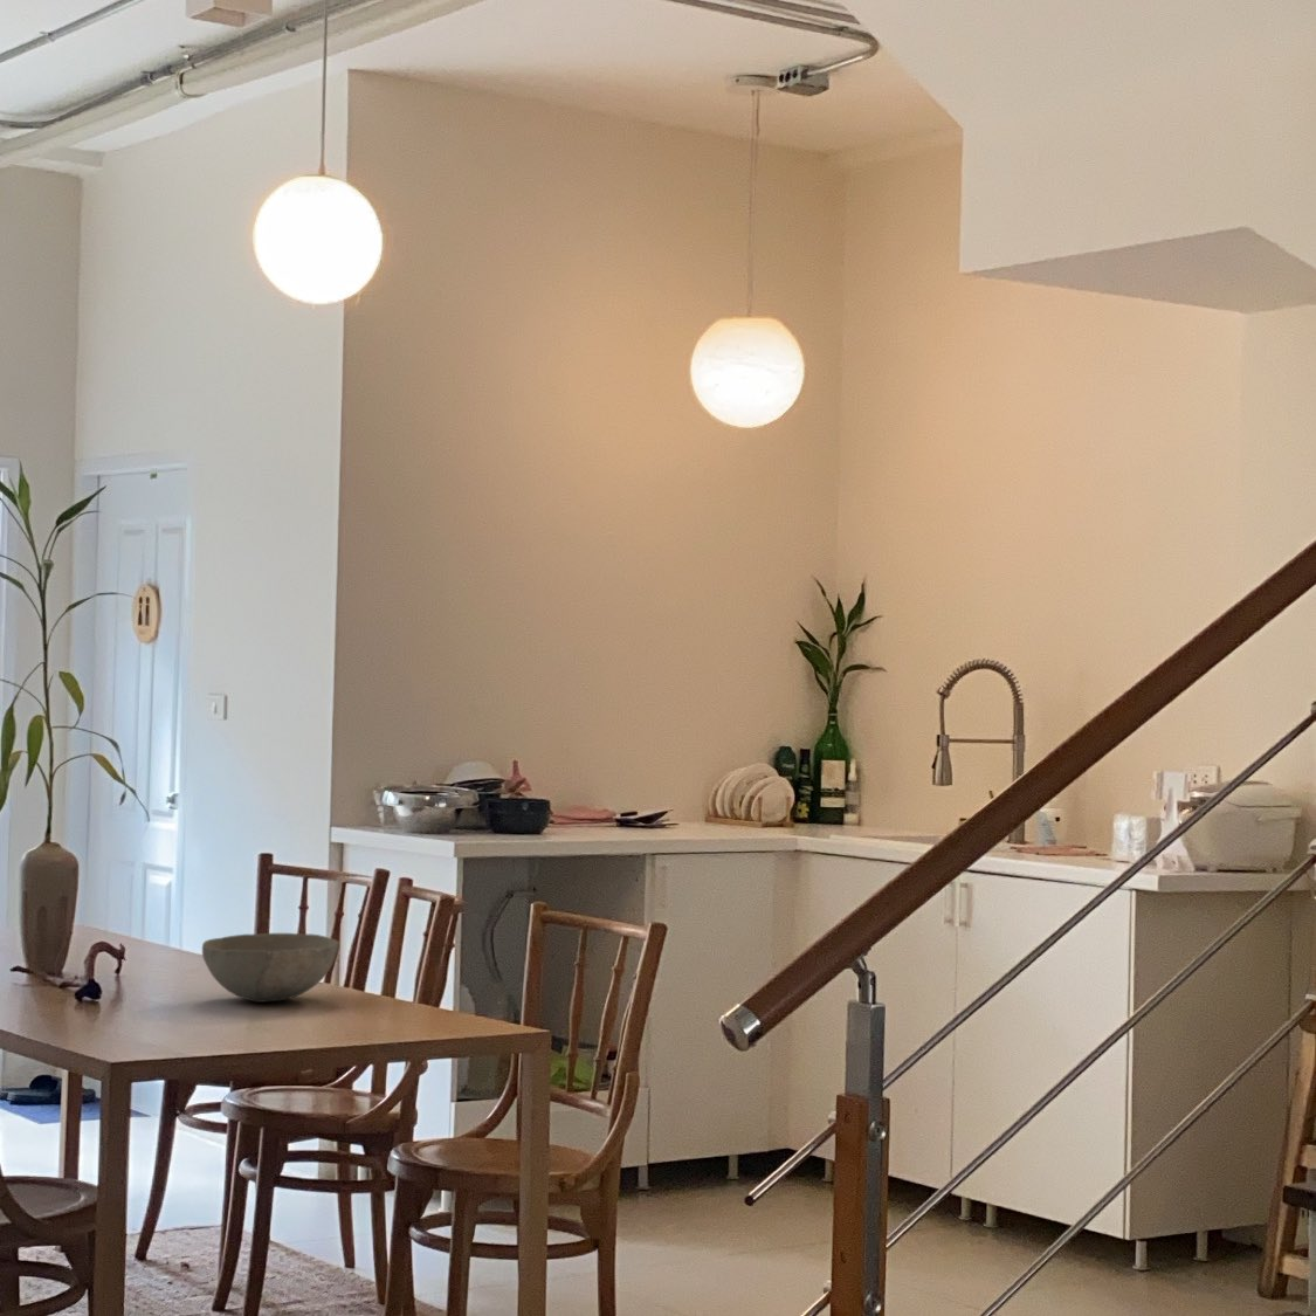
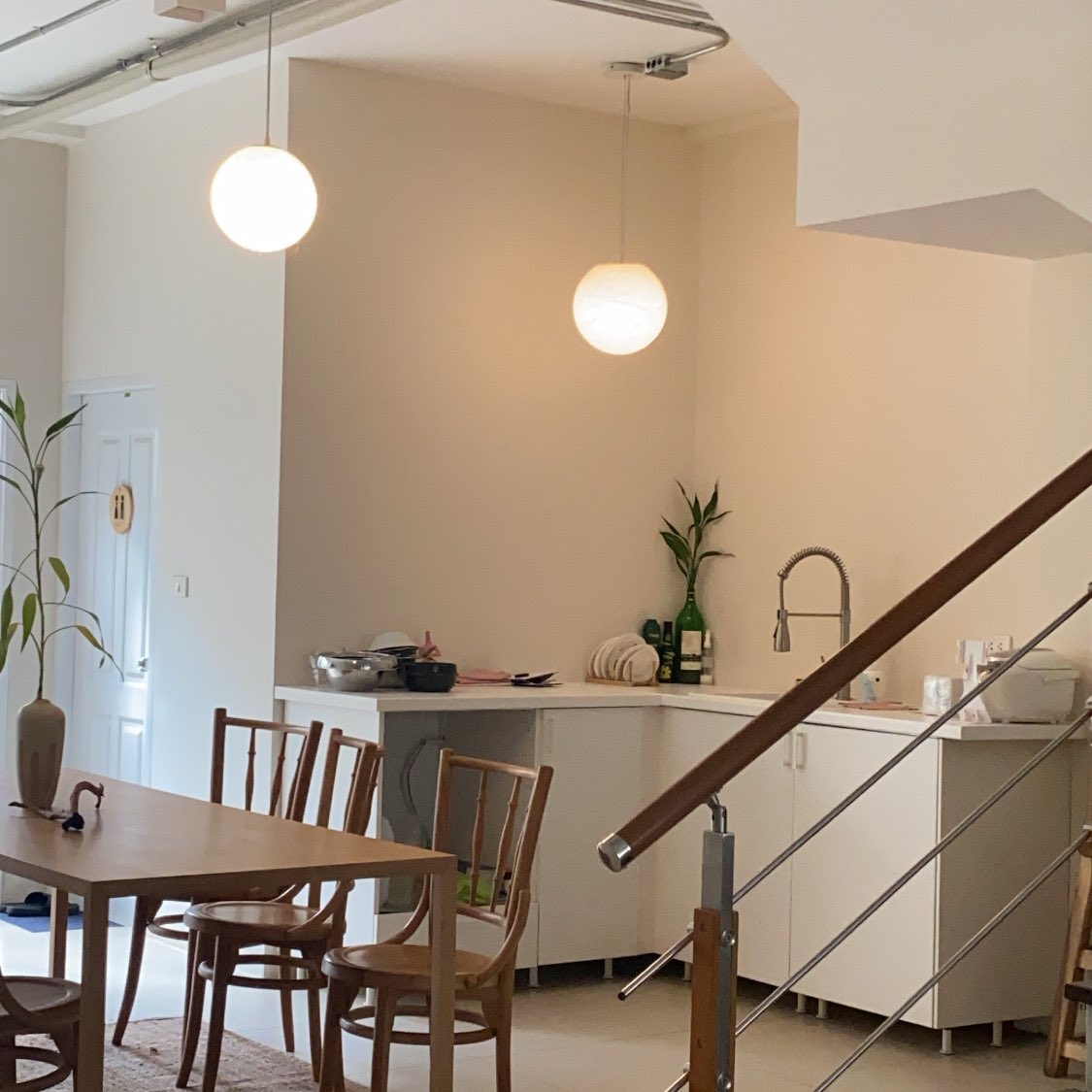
- bowl [201,933,340,1004]
